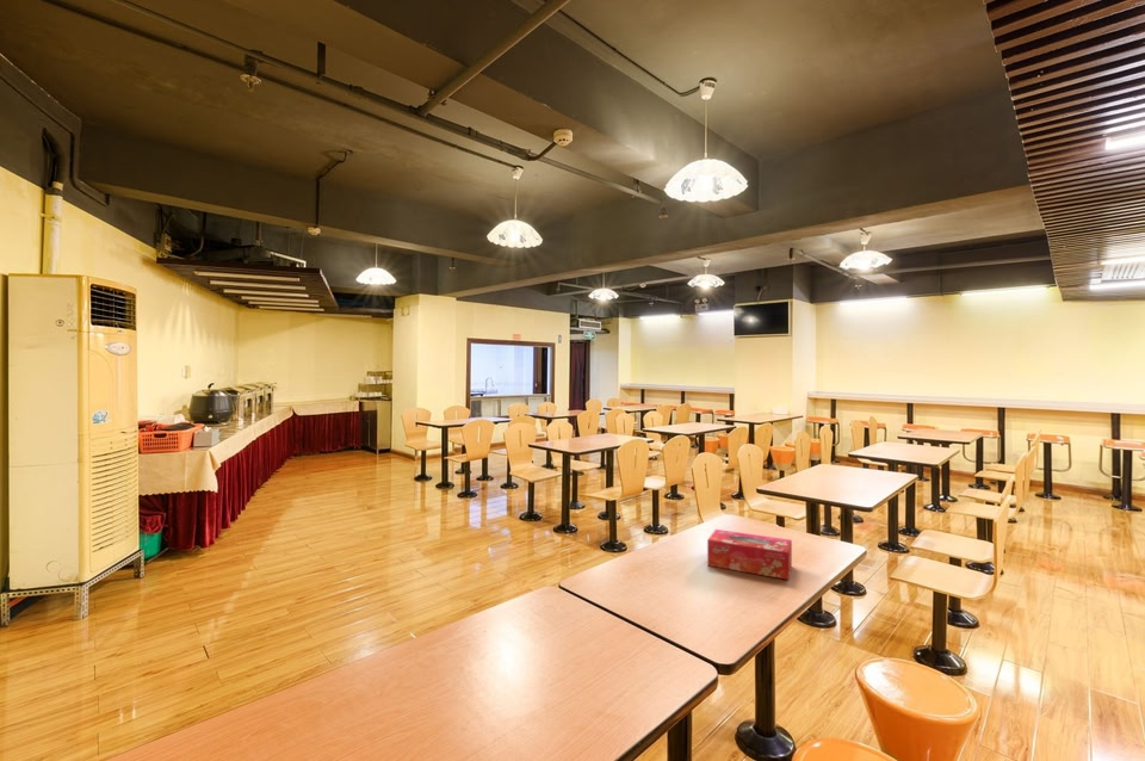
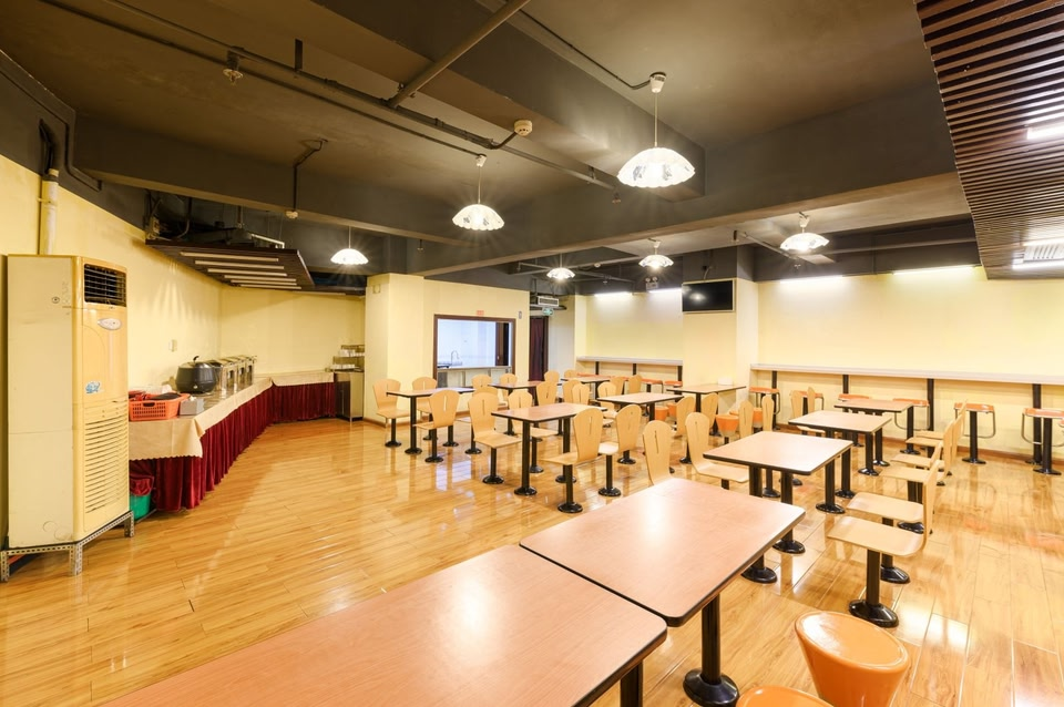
- tissue box [706,528,793,581]
